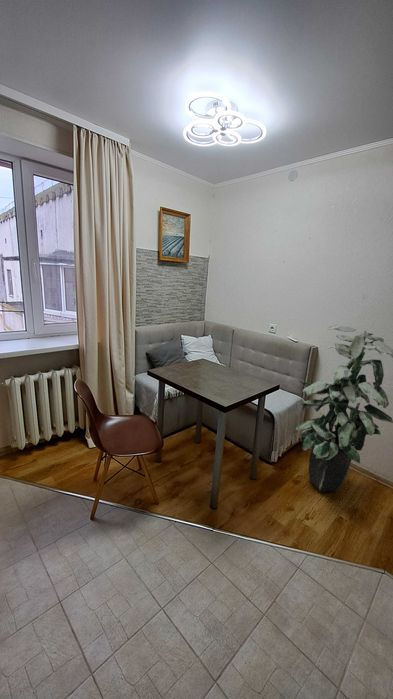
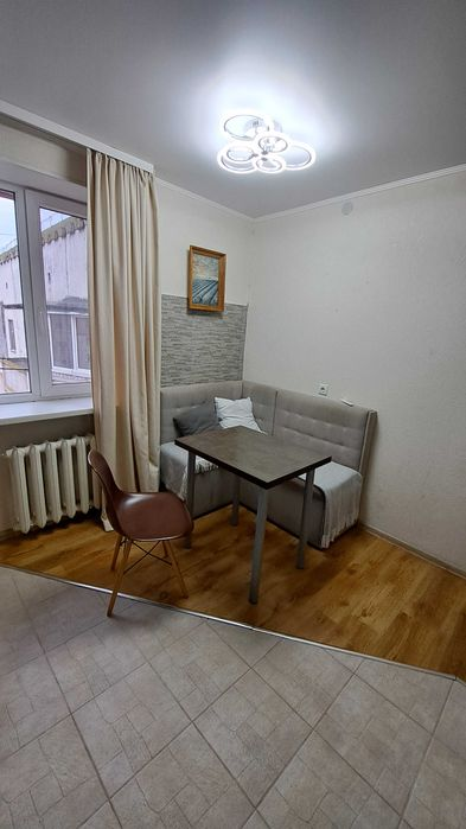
- indoor plant [295,325,393,493]
